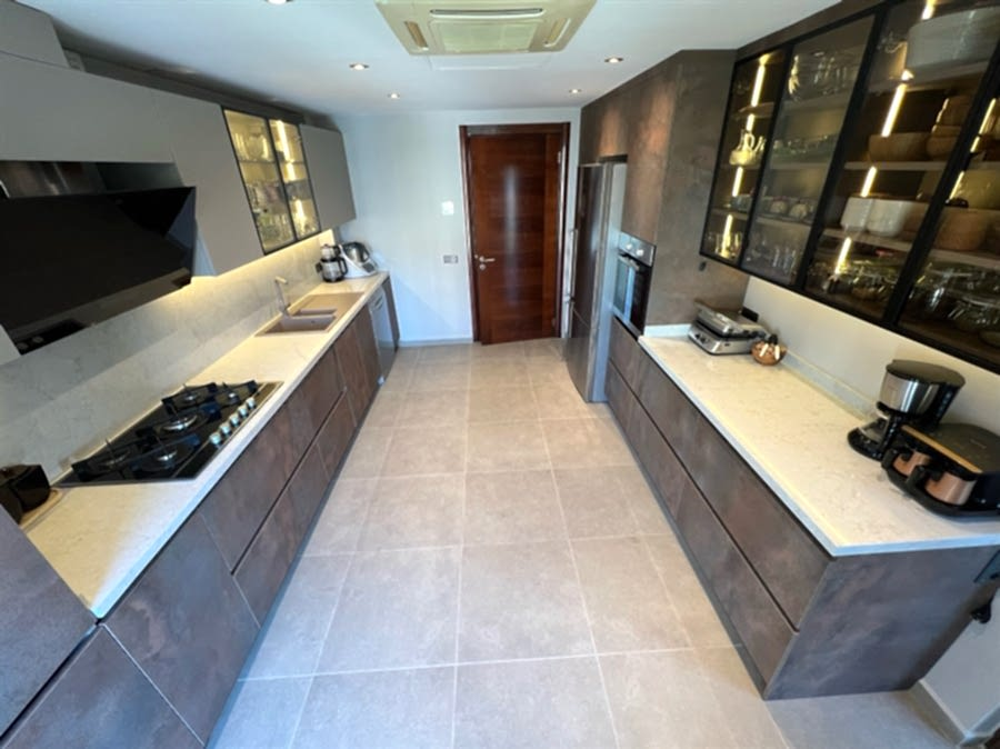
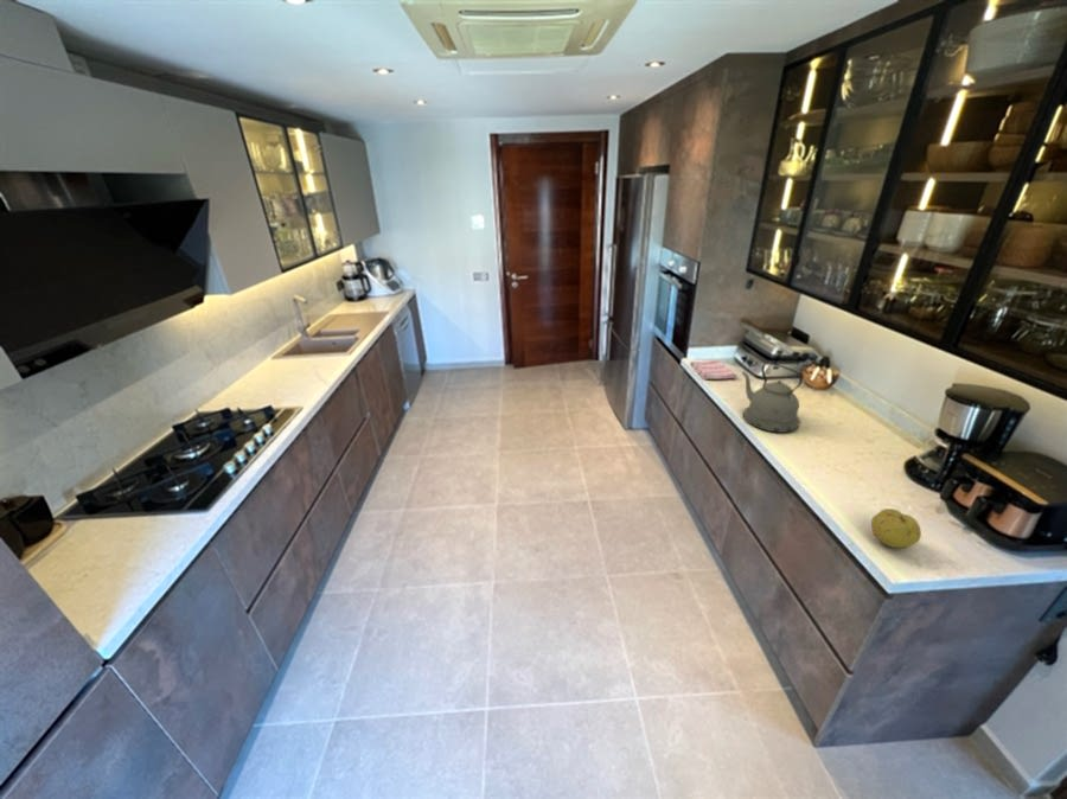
+ dish towel [689,359,739,381]
+ kettle [741,360,804,434]
+ fruit [870,507,922,549]
